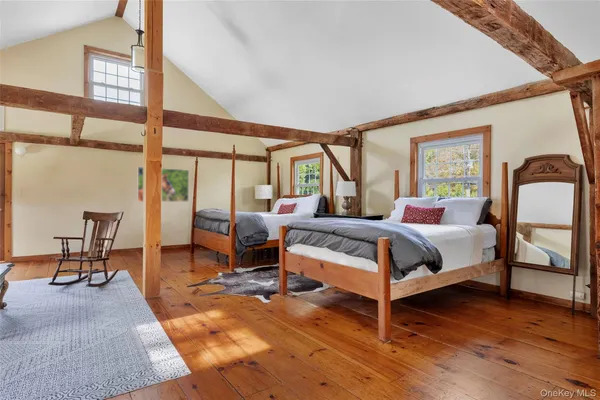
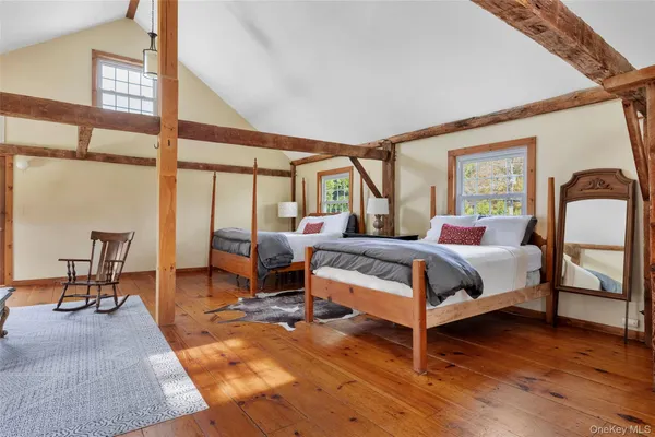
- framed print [136,166,190,203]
